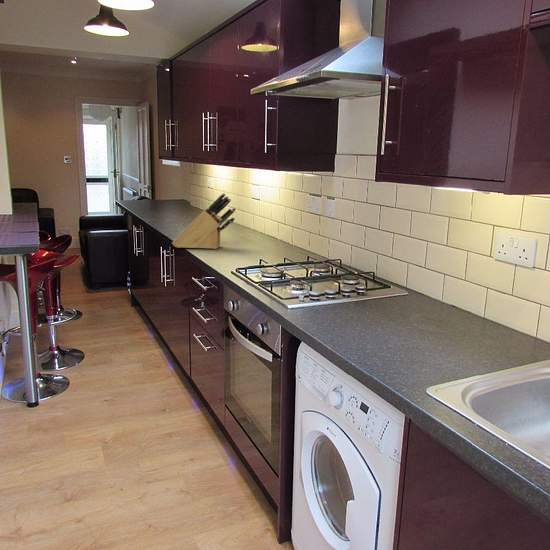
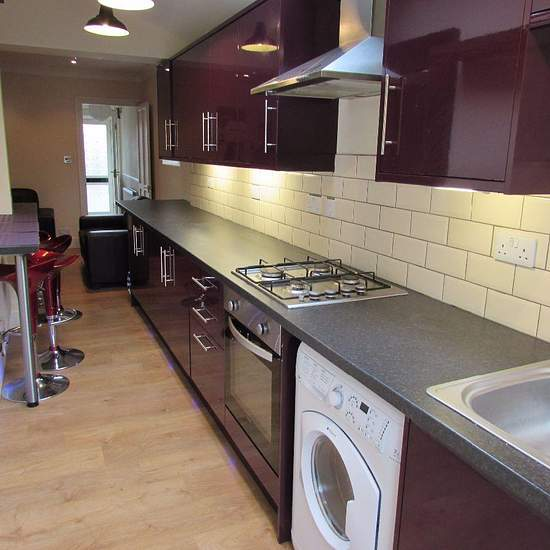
- knife block [171,192,237,250]
